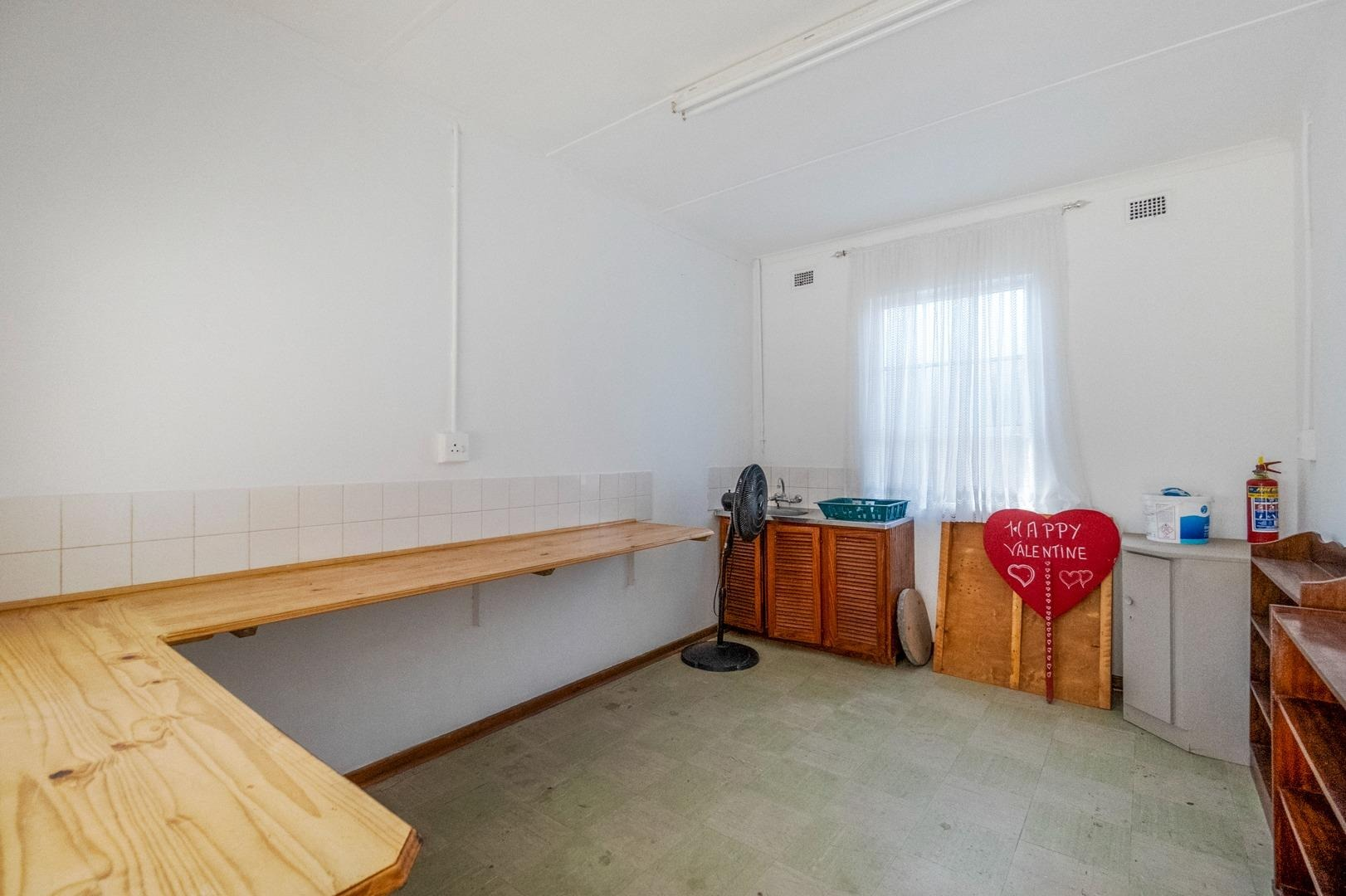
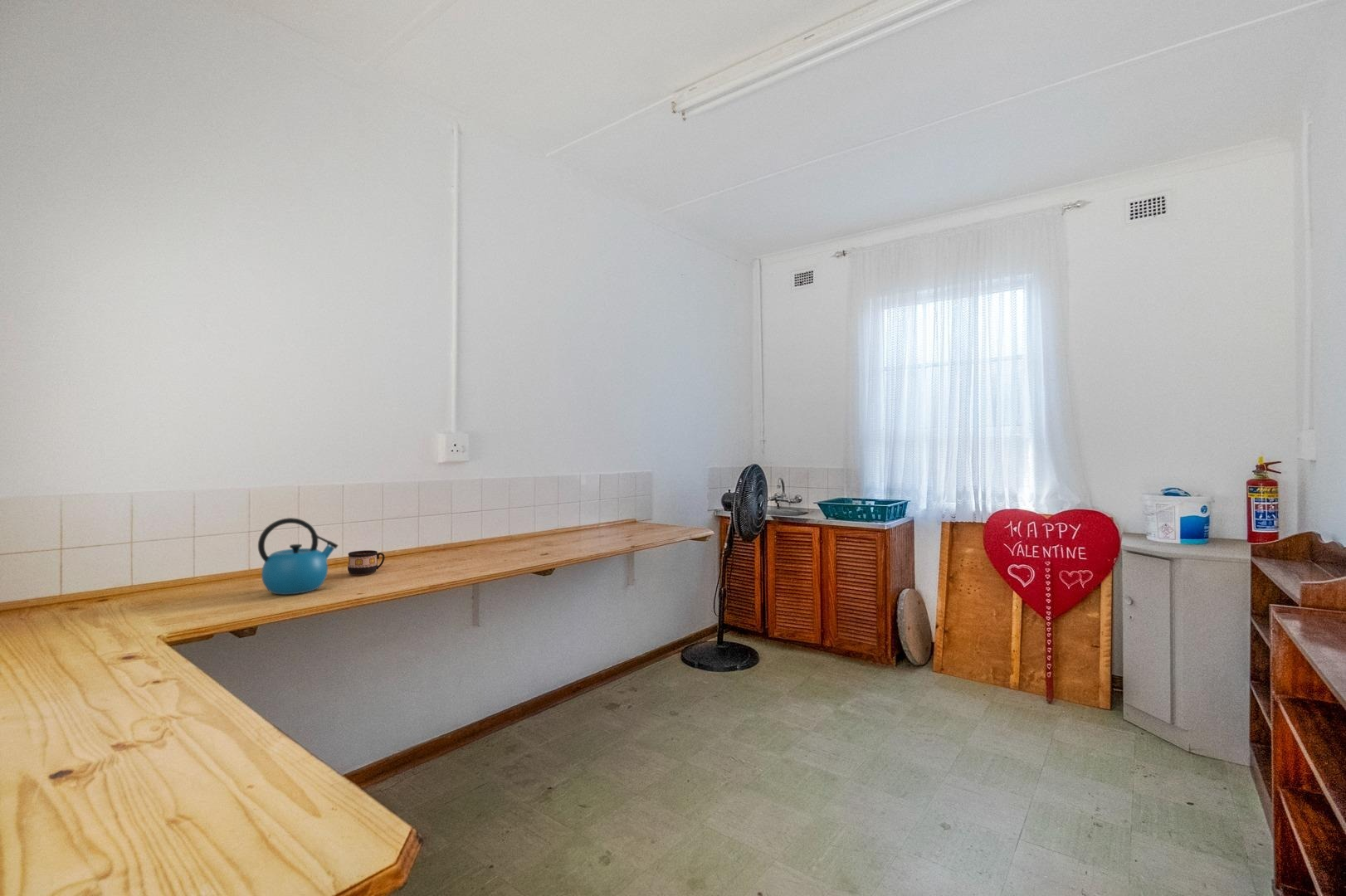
+ kettle [257,517,339,596]
+ cup [347,549,386,576]
